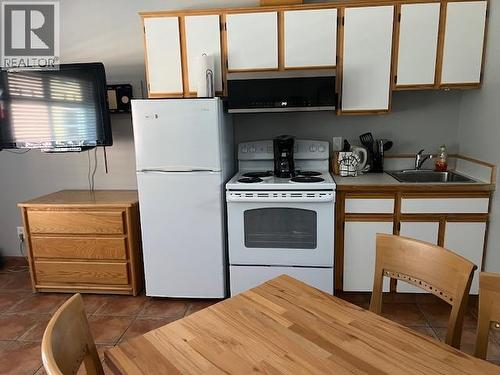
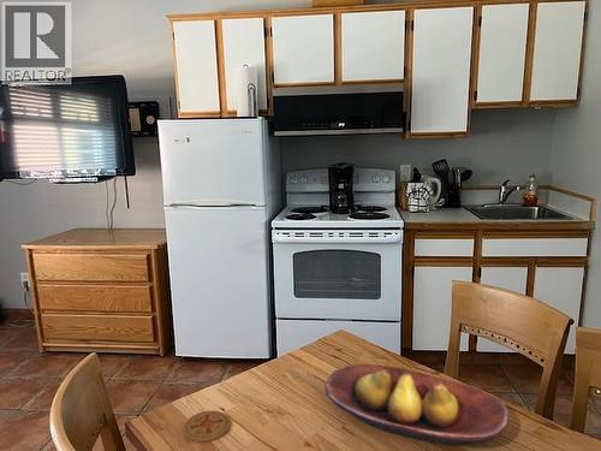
+ fruit bowl [323,363,510,447]
+ coaster [183,410,231,443]
